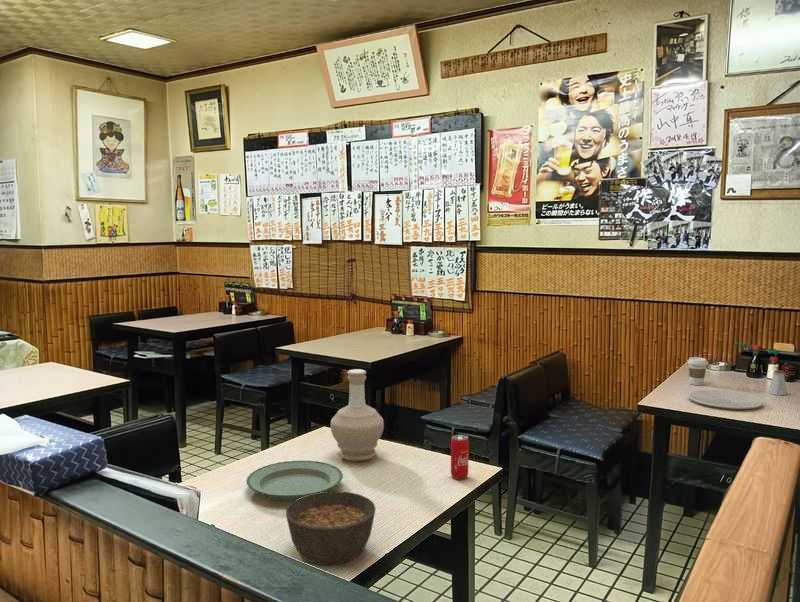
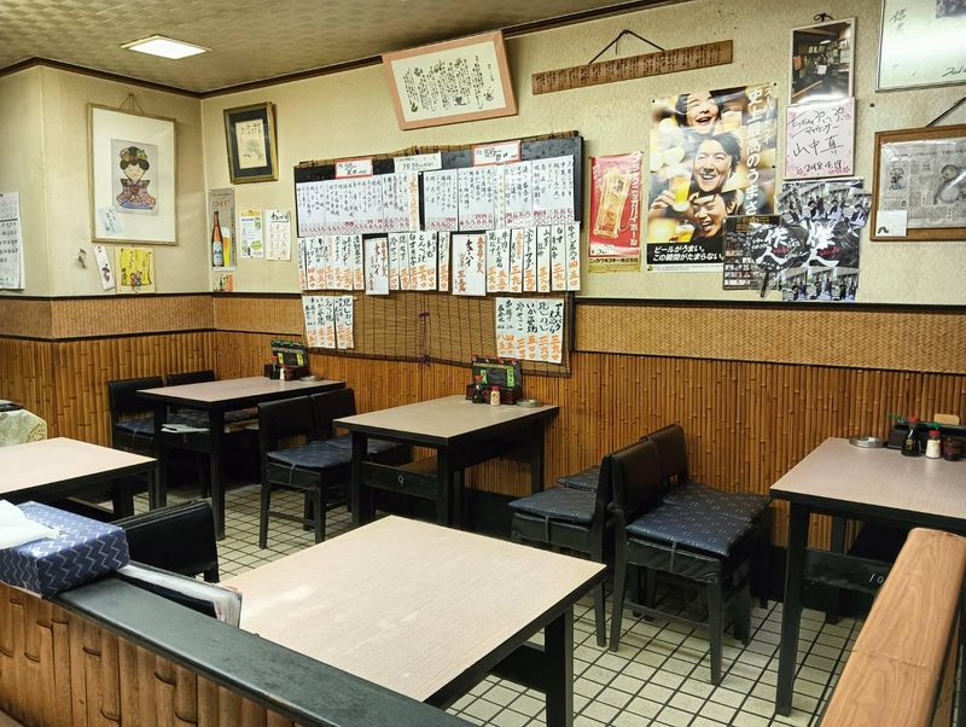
- bottle [330,368,385,462]
- plate [245,460,344,502]
- beverage can [450,434,470,480]
- plate [687,389,764,410]
- soup bowl [285,490,377,566]
- saltshaker [767,369,788,396]
- coffee cup [686,356,709,386]
